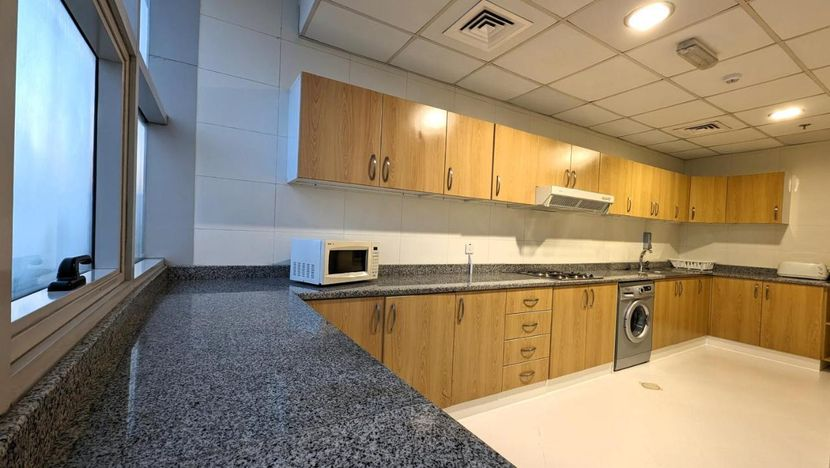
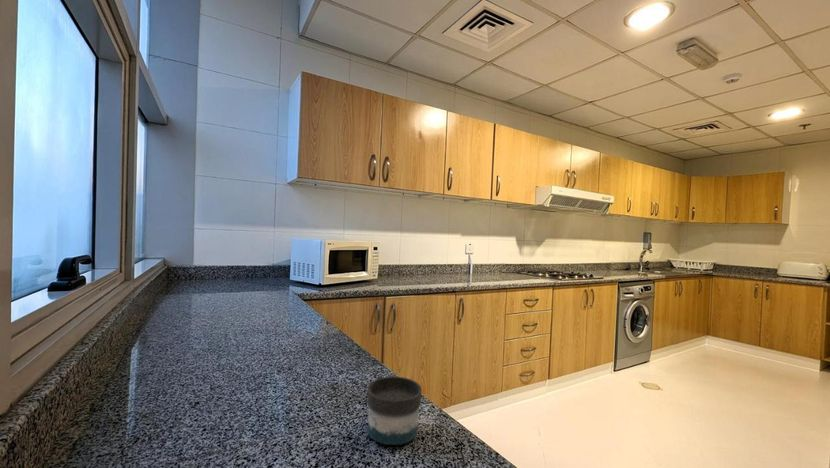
+ mug [366,375,423,446]
